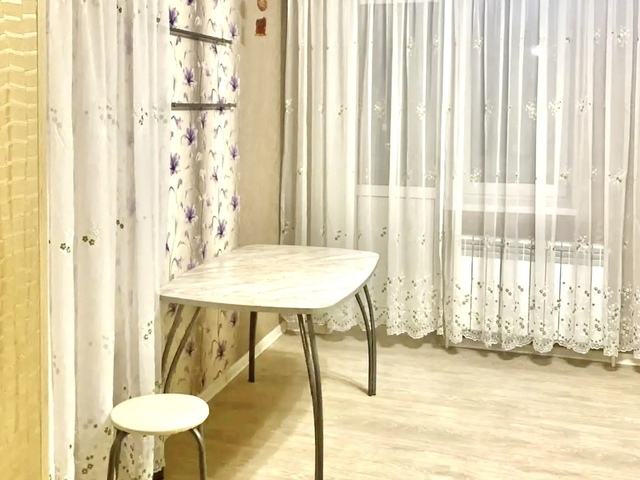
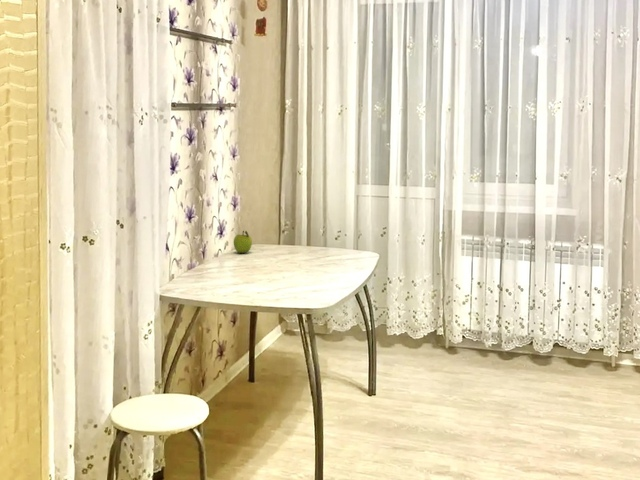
+ fruit [233,230,253,254]
